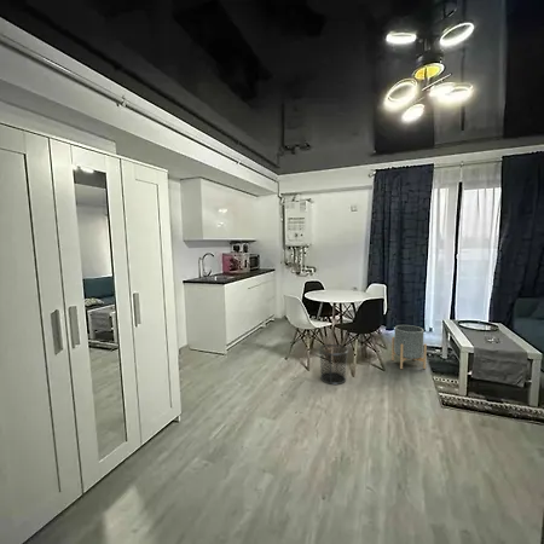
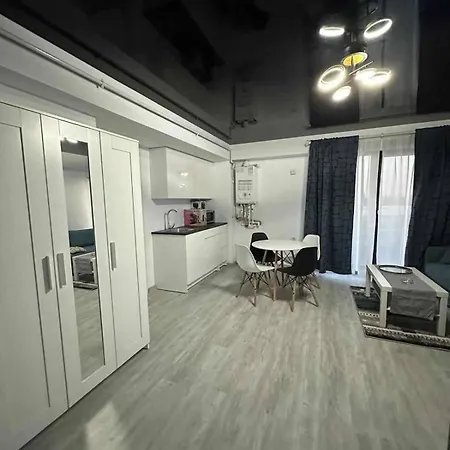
- planter [390,324,428,370]
- waste bin [317,343,349,386]
